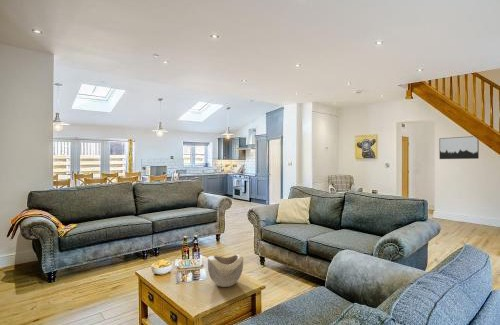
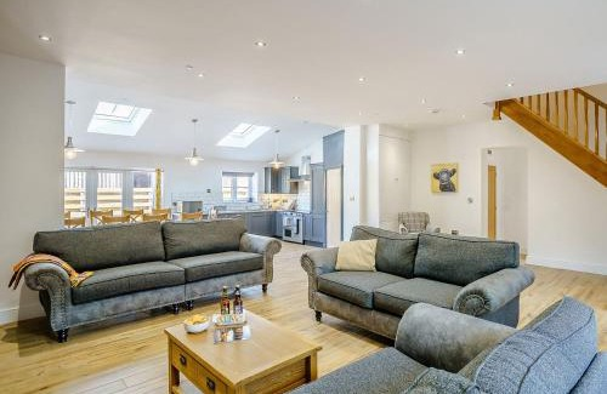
- wall art [438,135,480,160]
- decorative bowl [207,254,244,288]
